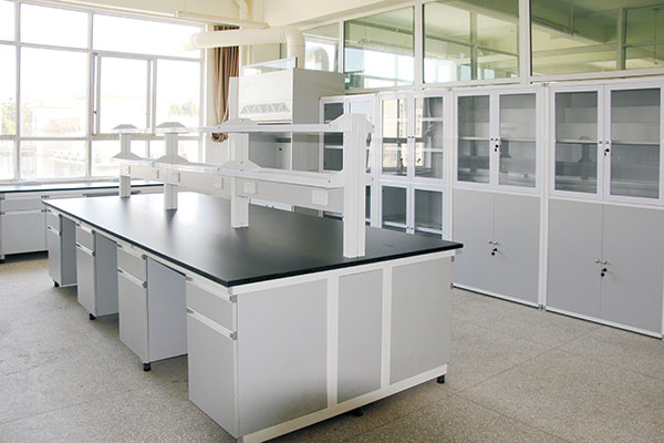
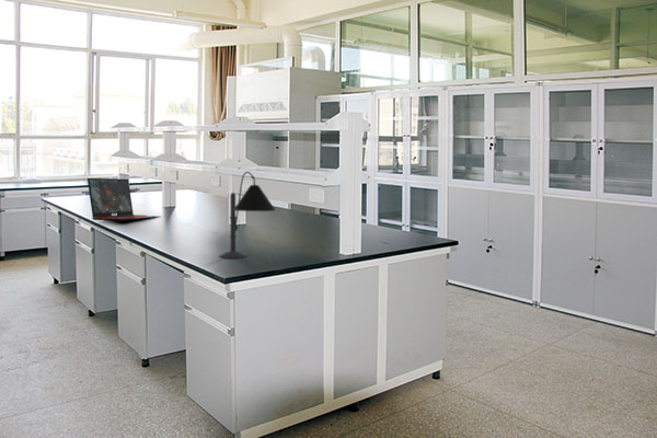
+ laptop [87,177,161,222]
+ desk lamp [218,171,276,260]
